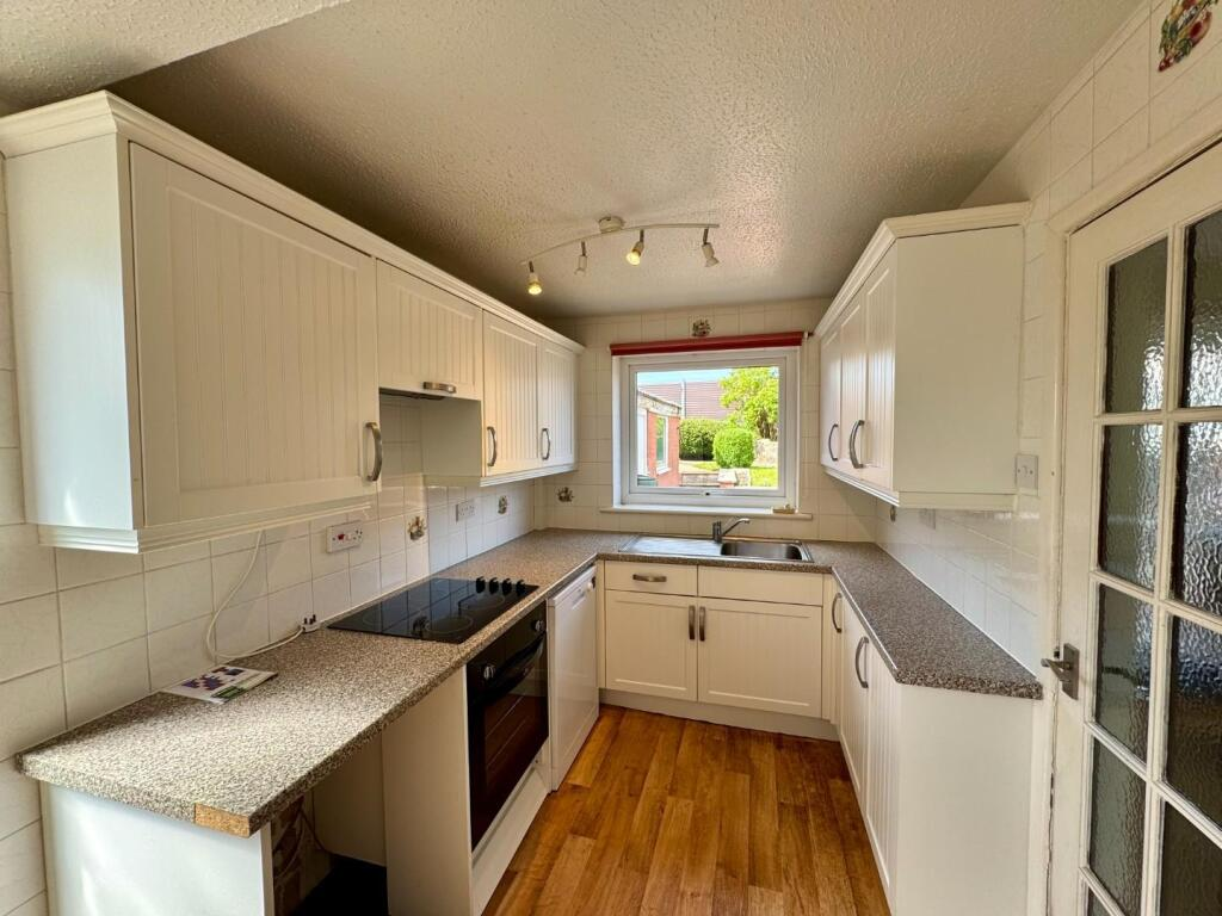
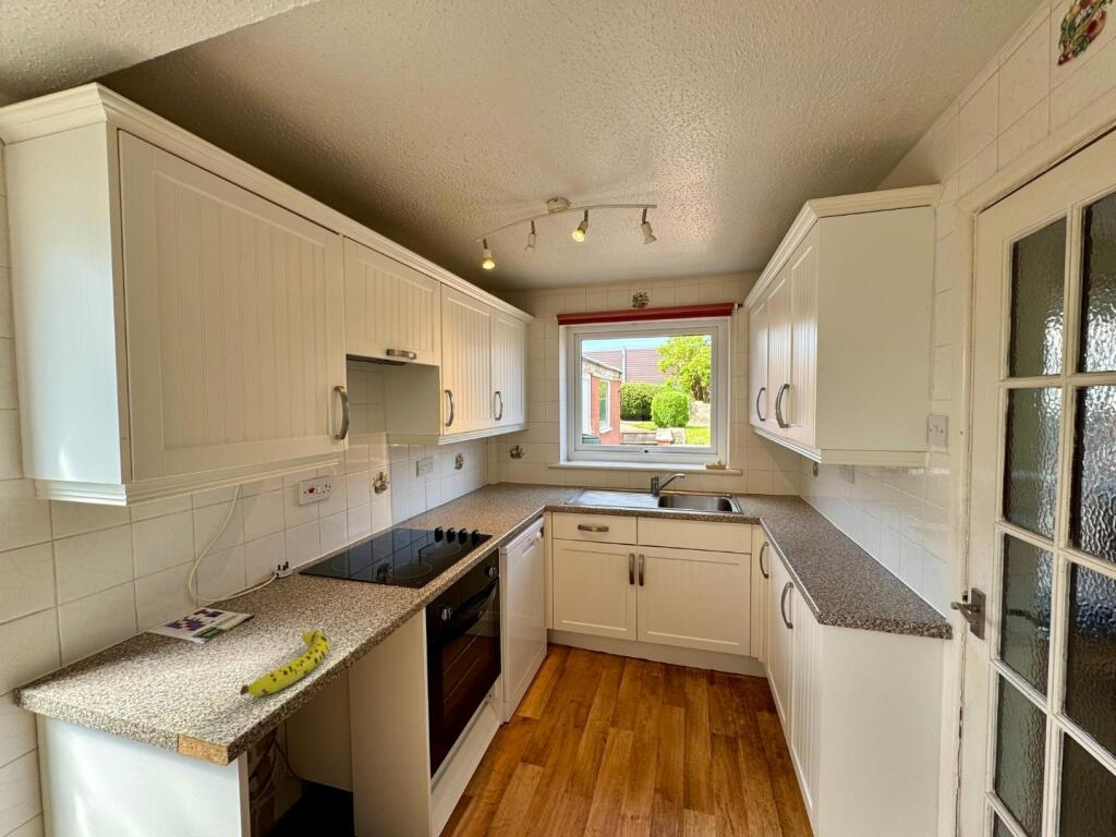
+ fruit [239,629,331,698]
